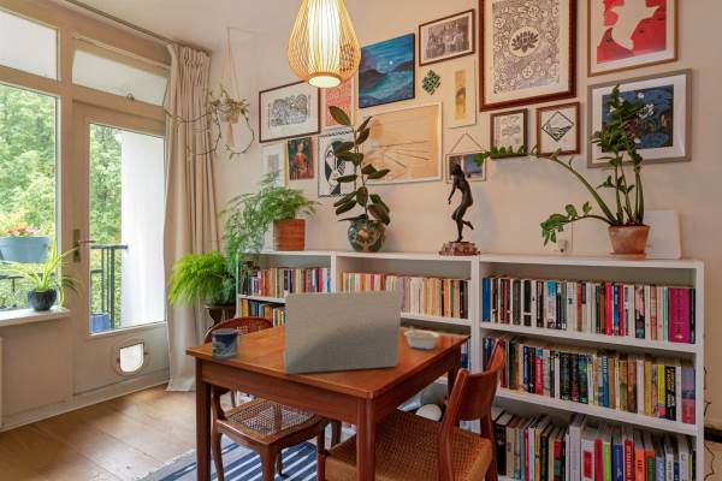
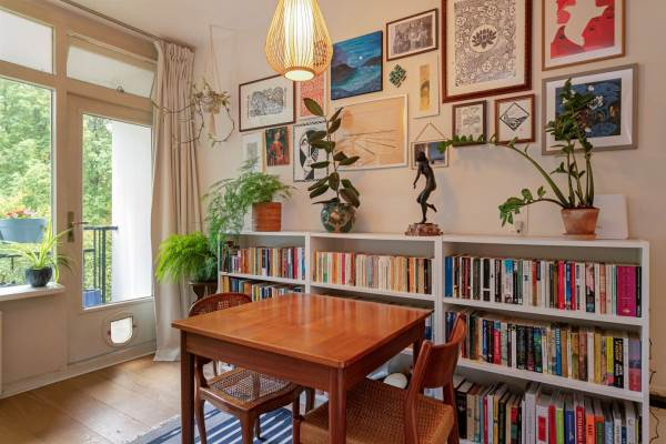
- laptop [282,289,403,375]
- mug [211,328,244,360]
- legume [403,325,442,351]
